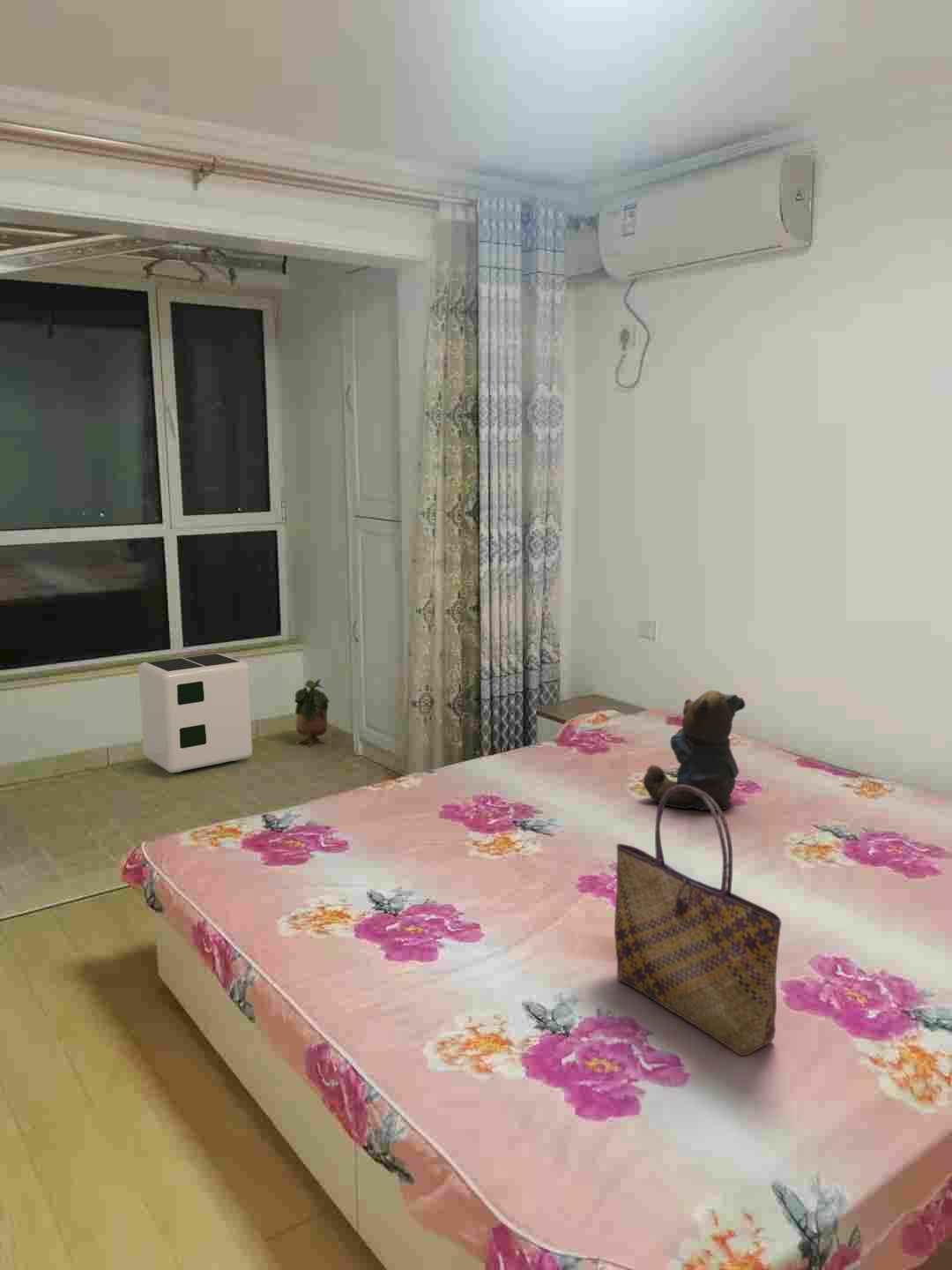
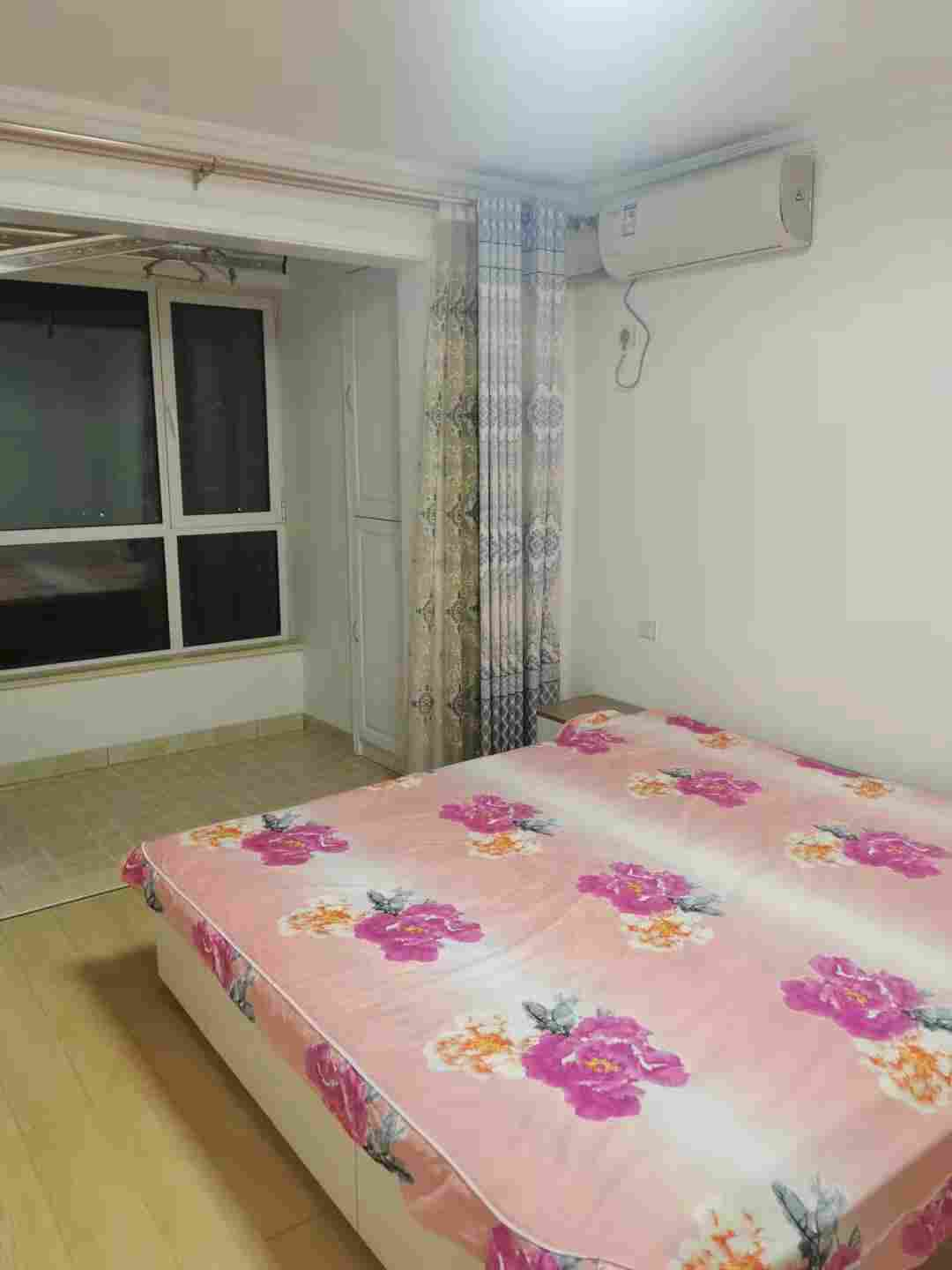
- air purifier [138,653,253,773]
- tote bag [614,785,782,1057]
- potted plant [294,678,331,748]
- teddy bear [642,690,747,811]
